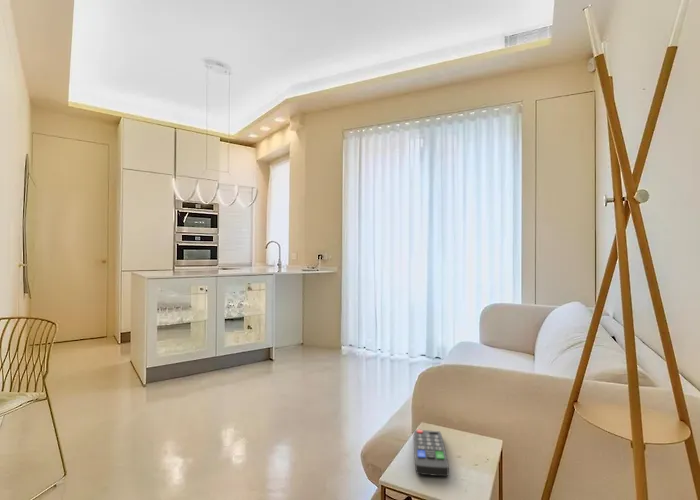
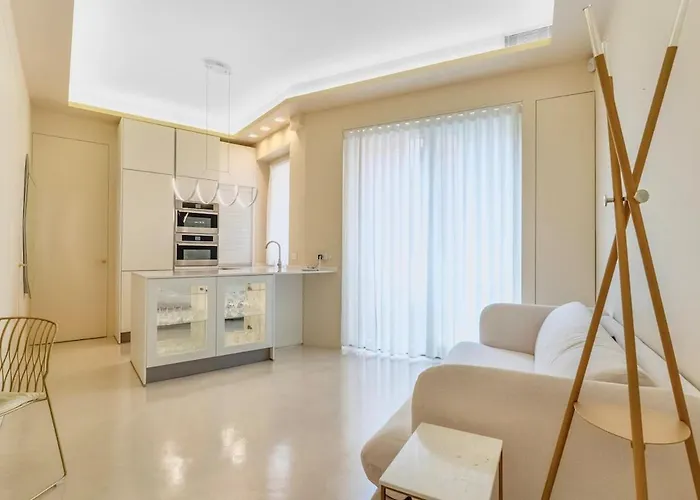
- remote control [413,429,450,477]
